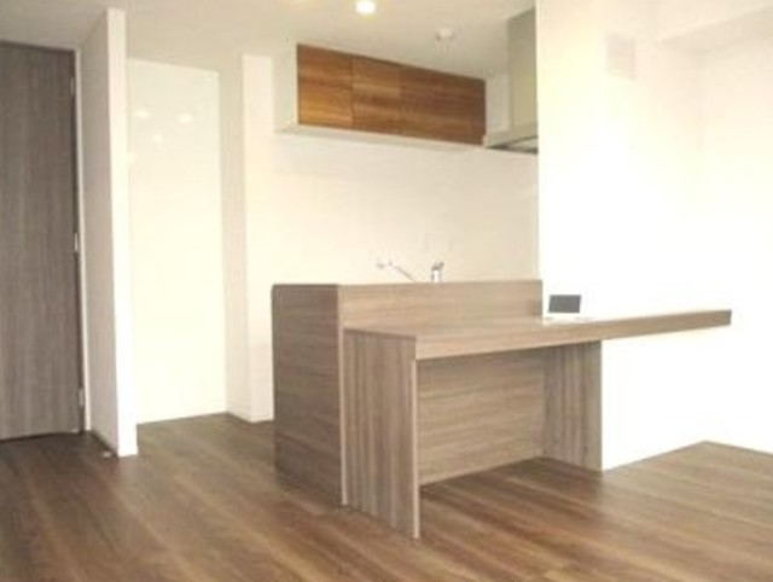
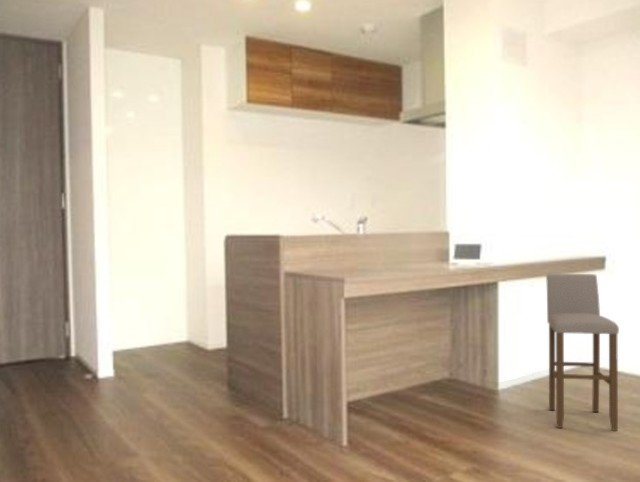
+ bar stool [545,273,620,432]
